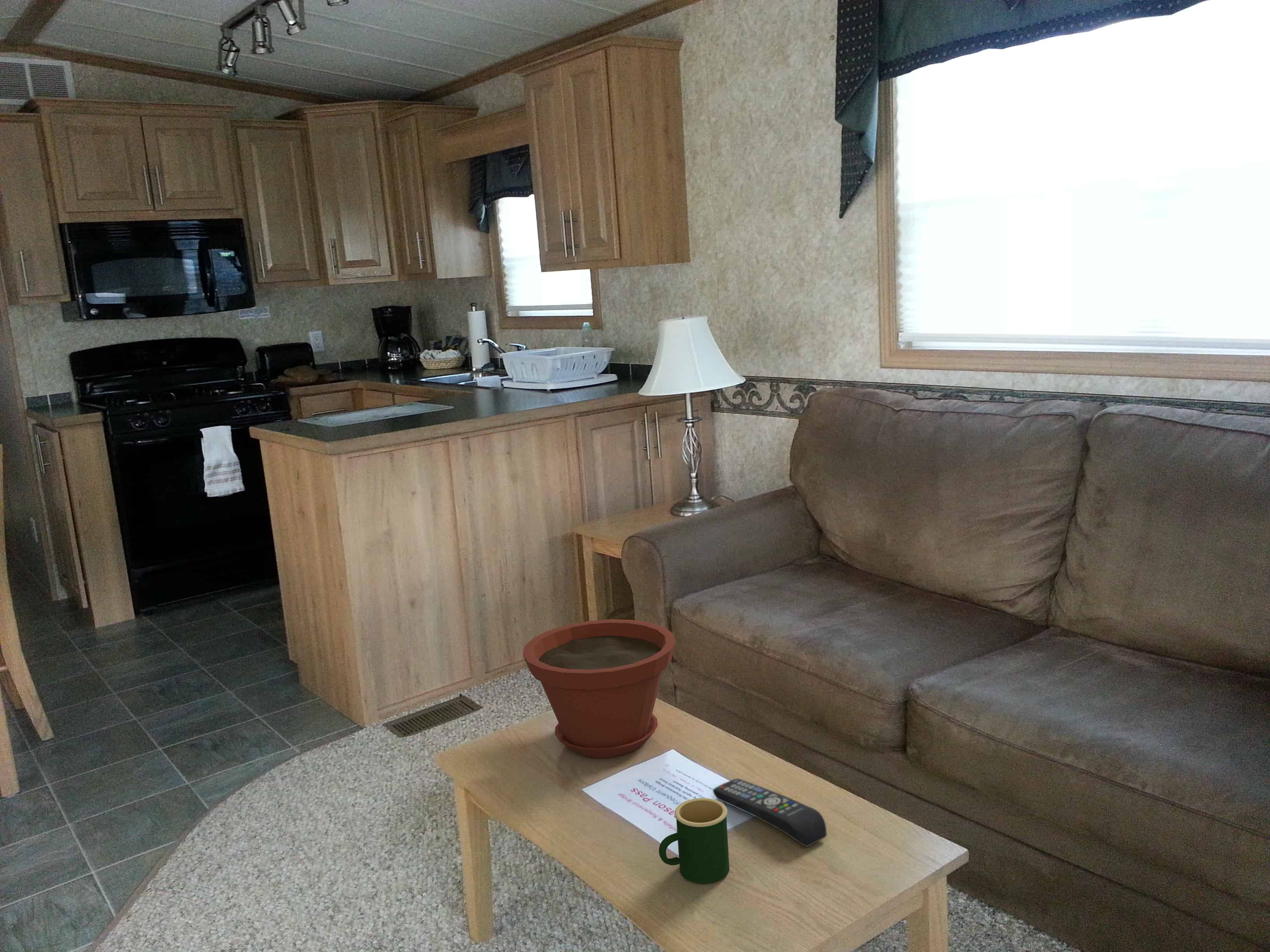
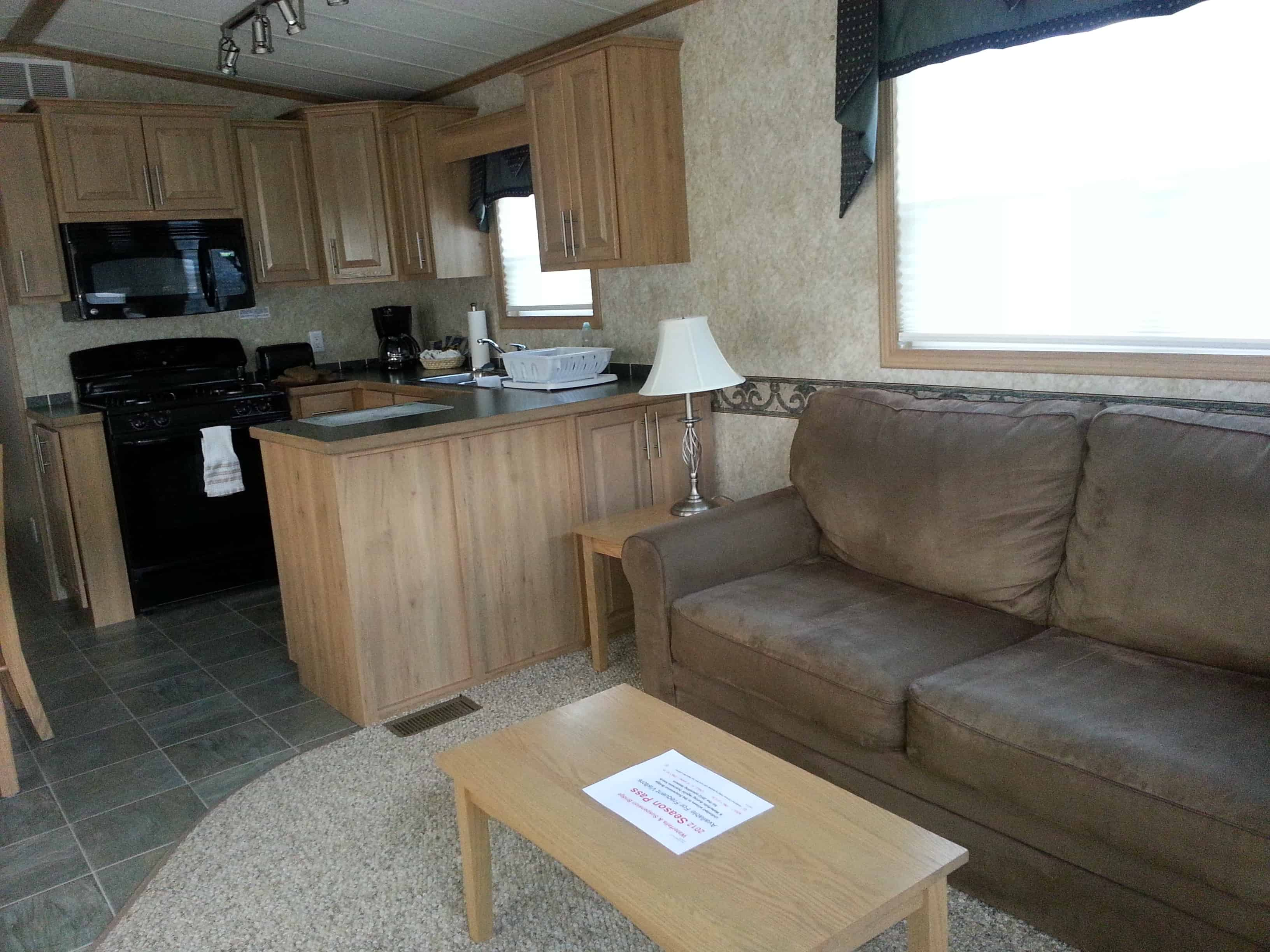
- plant pot [523,619,676,759]
- mug [659,798,730,884]
- remote control [712,778,827,847]
